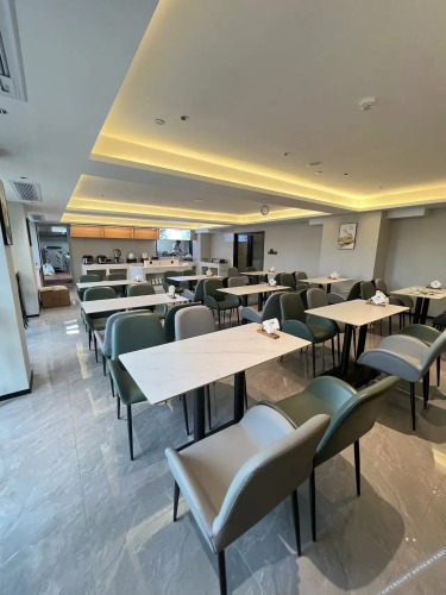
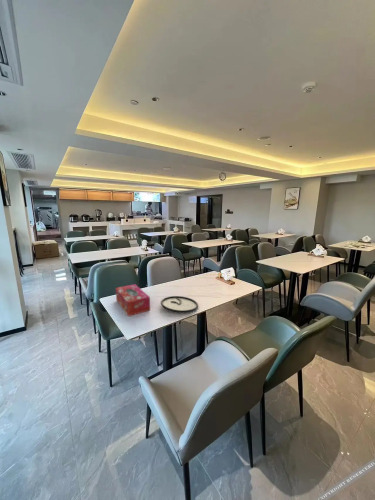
+ plate [160,295,199,313]
+ tissue box [115,283,151,317]
